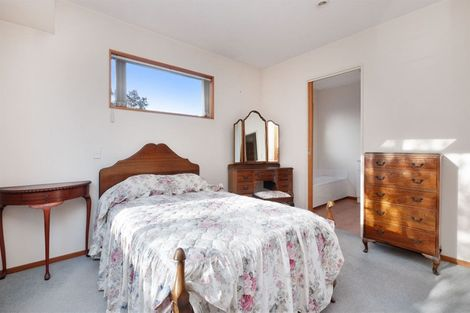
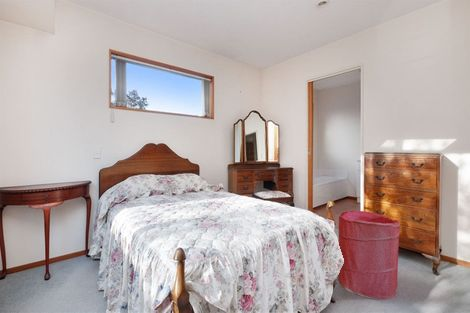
+ laundry hamper [337,210,401,300]
